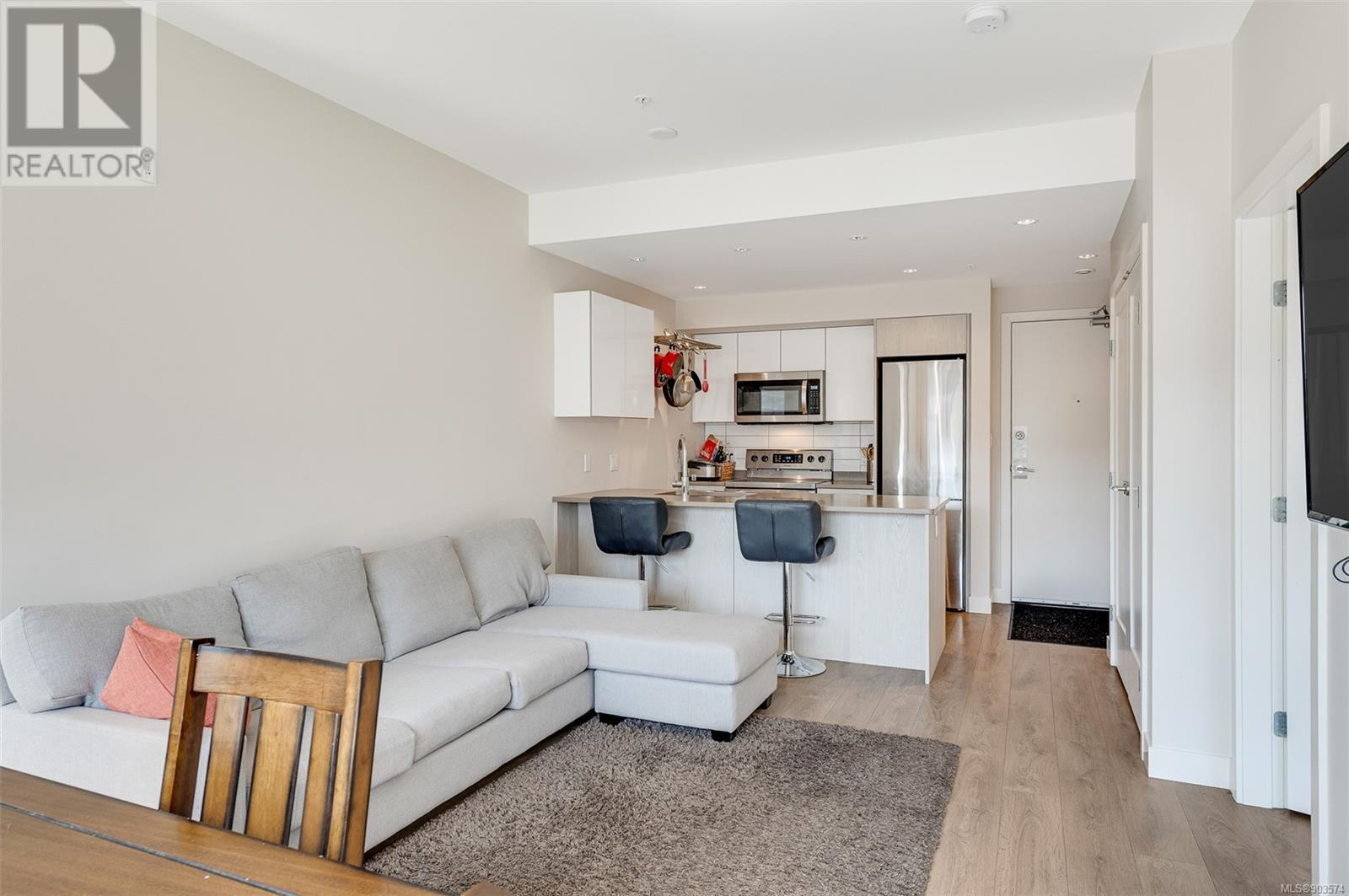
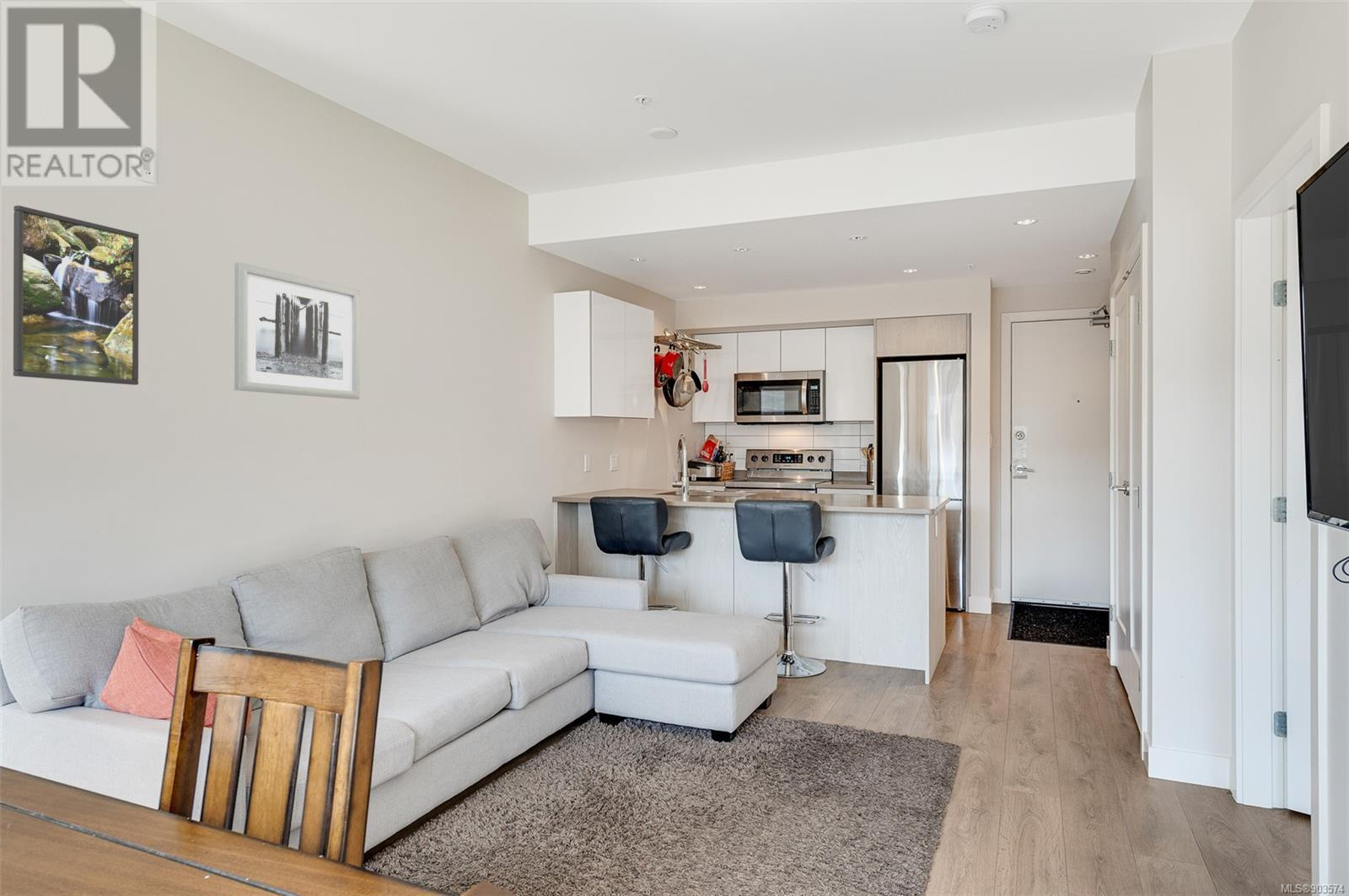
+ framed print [13,205,140,386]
+ wall art [234,261,361,400]
